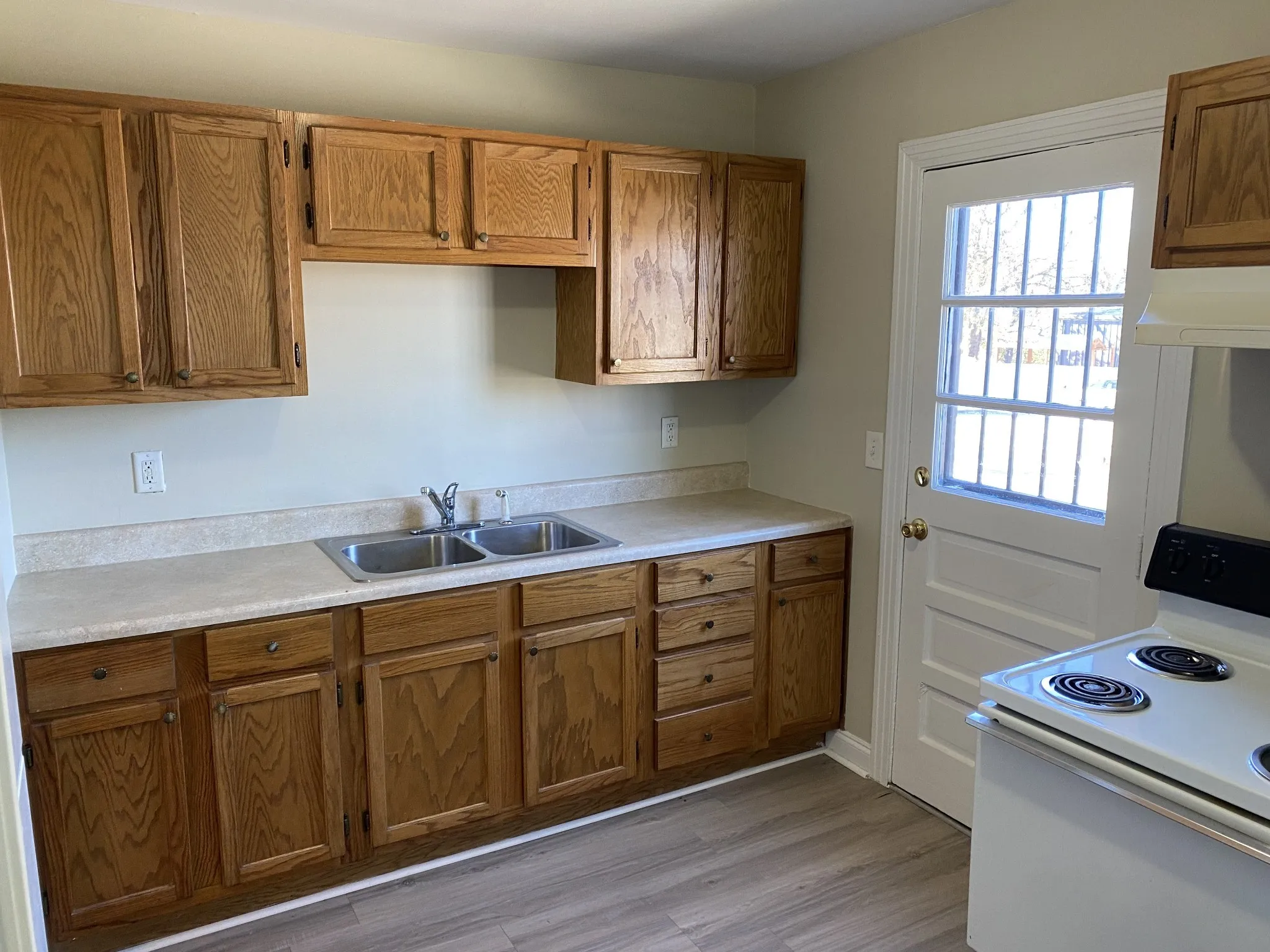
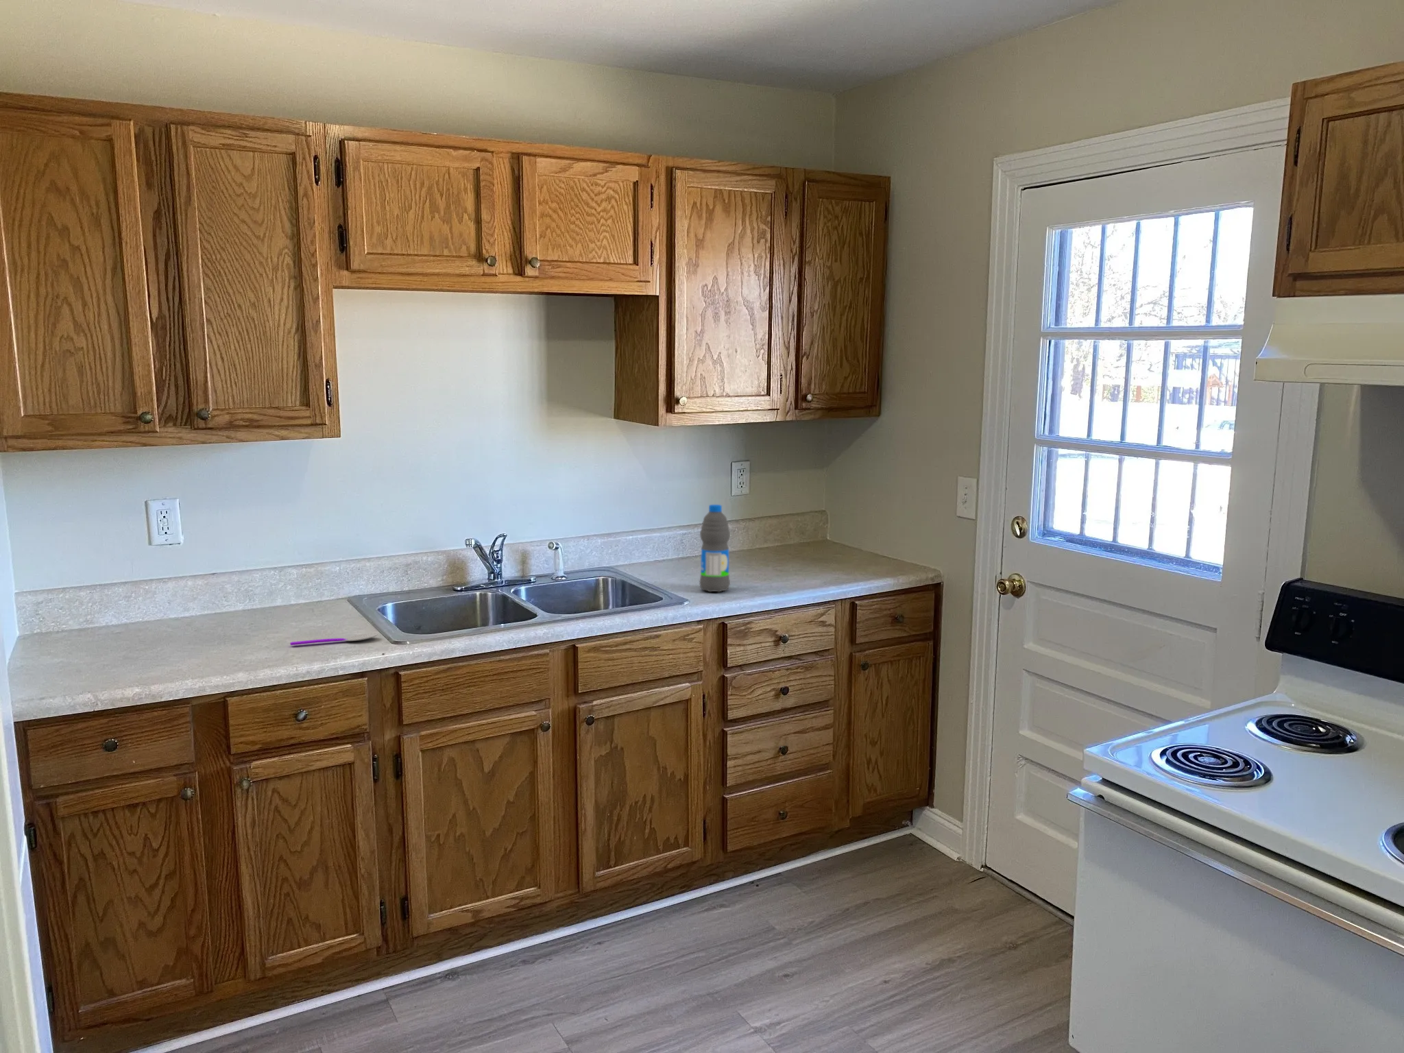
+ spoon [290,633,378,646]
+ water bottle [699,504,731,593]
